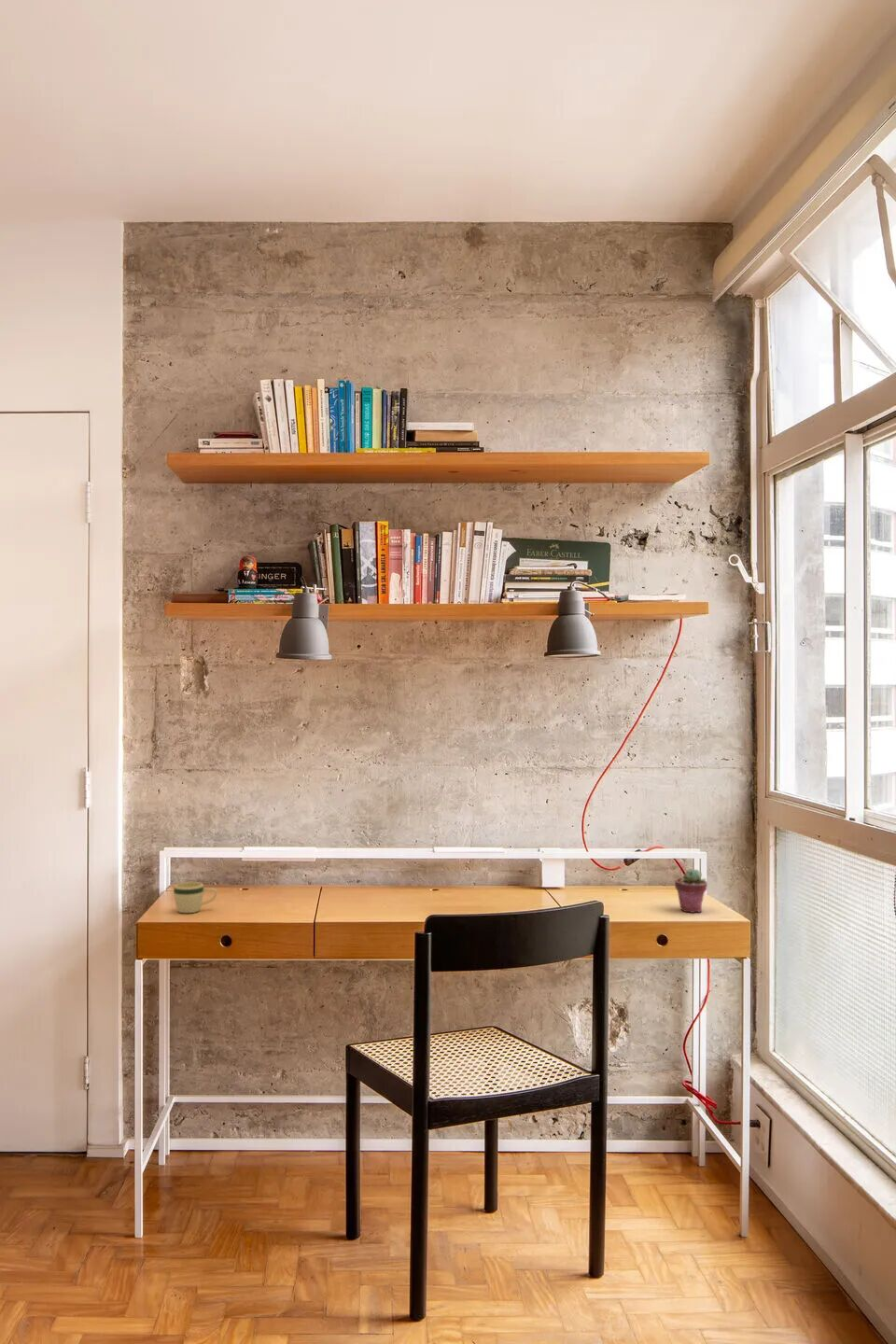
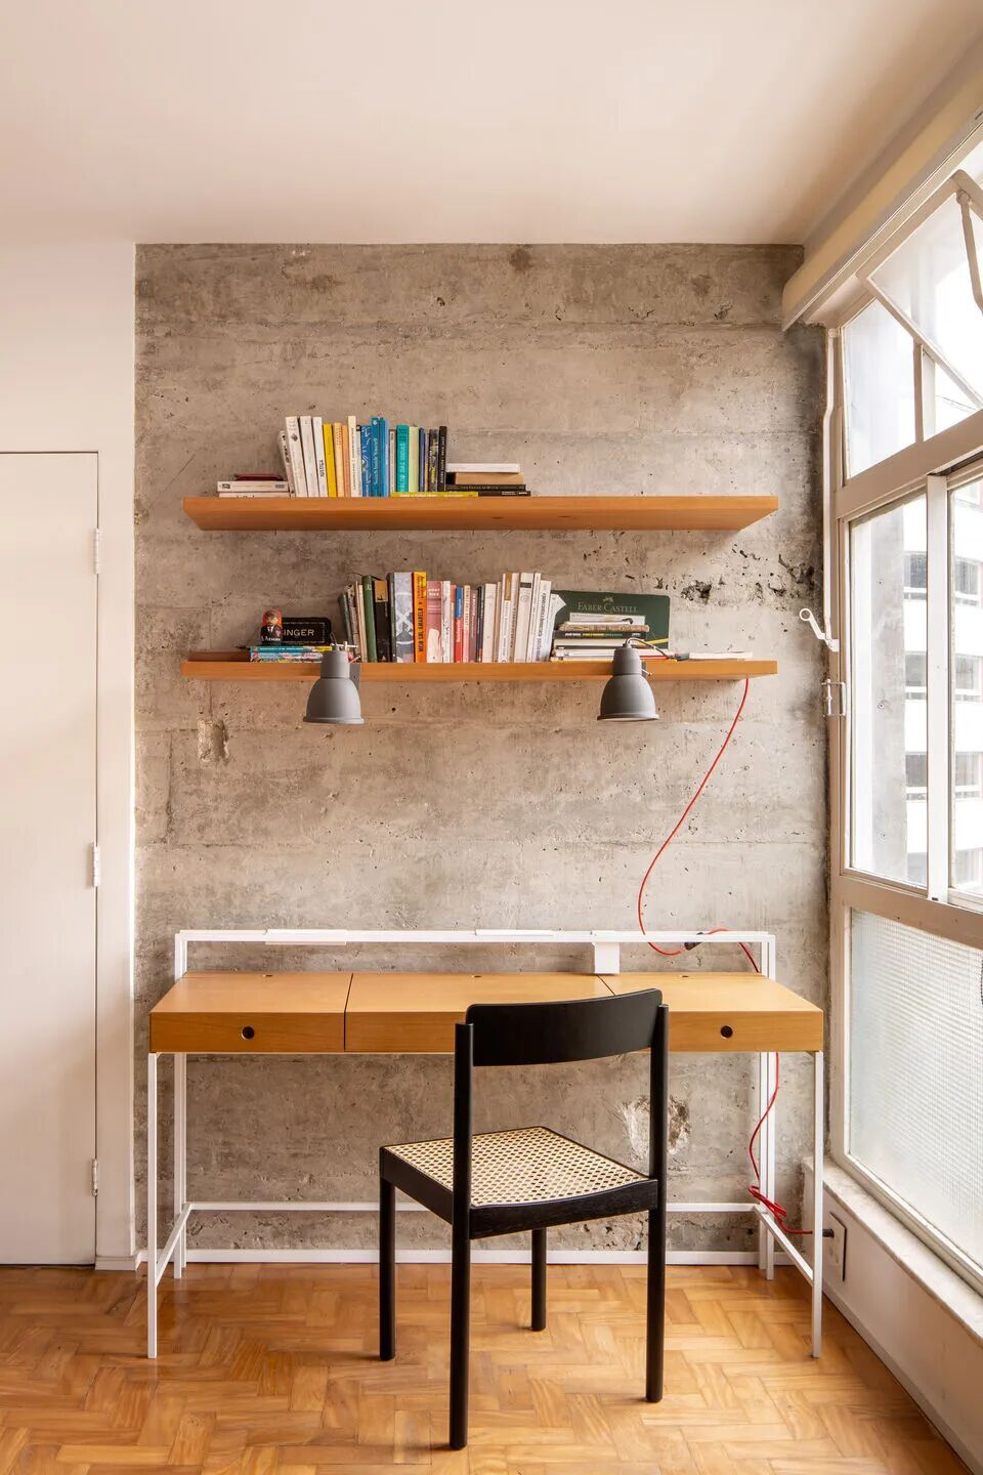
- potted succulent [674,868,708,914]
- mug [173,881,218,914]
